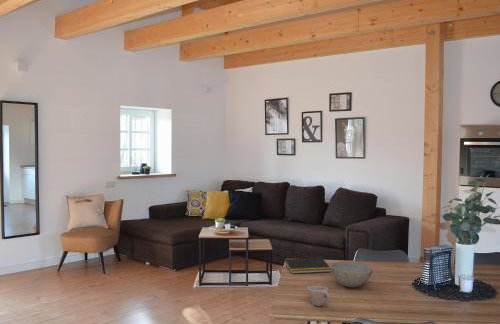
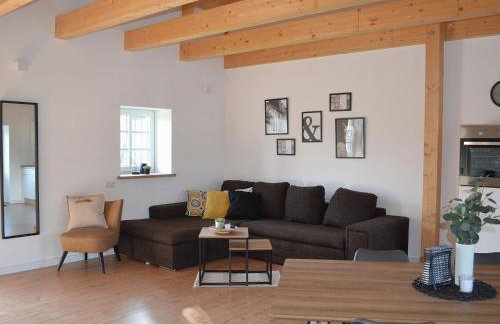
- bowl [330,261,374,289]
- notepad [282,256,332,274]
- cup [306,285,331,307]
